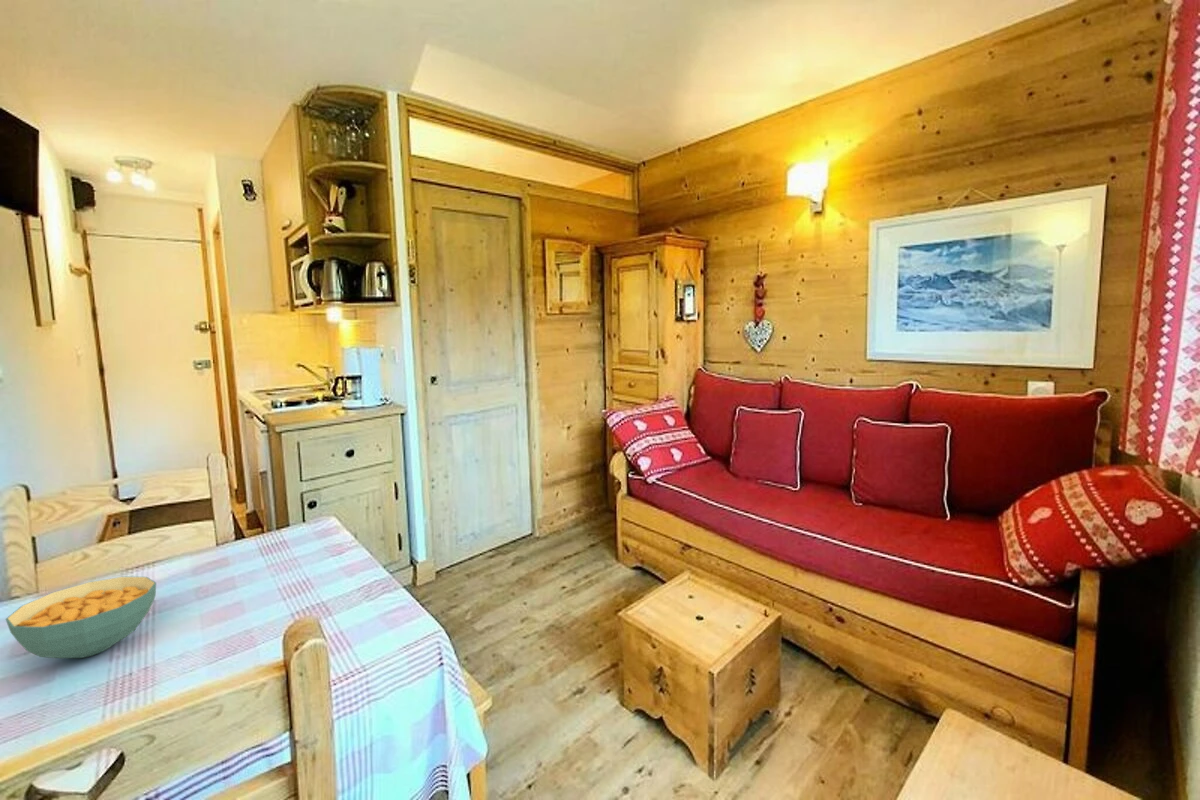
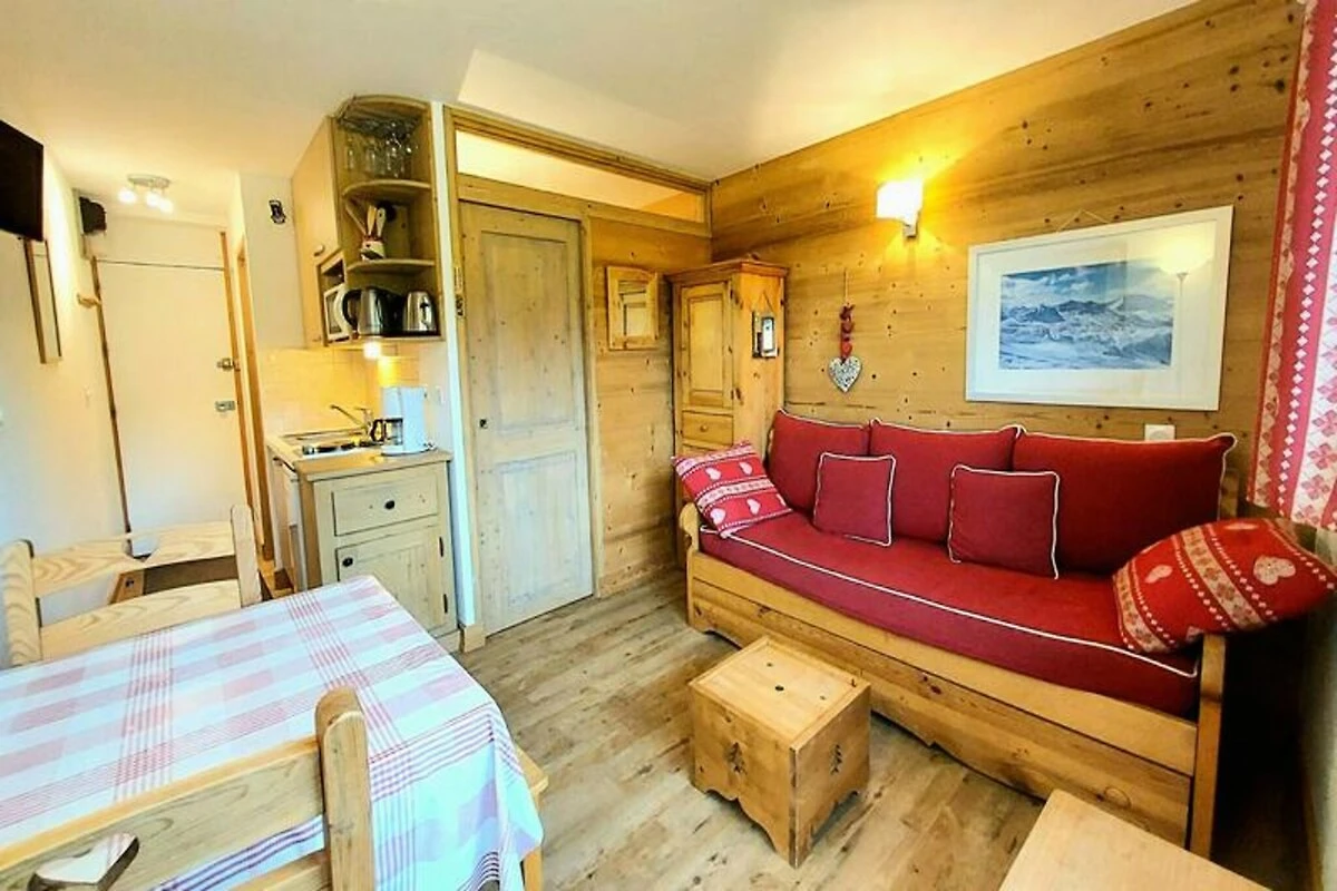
- cereal bowl [5,576,157,659]
